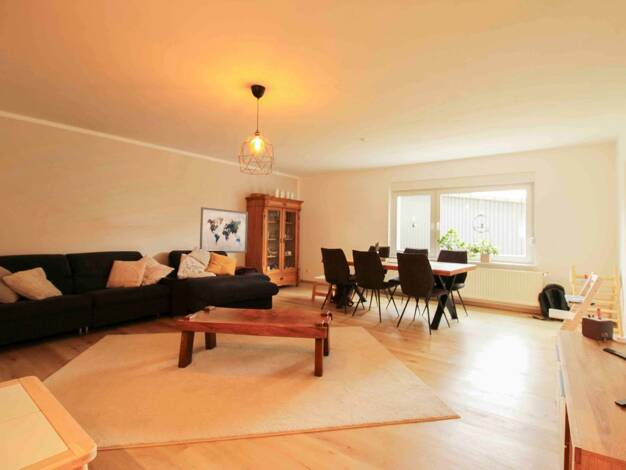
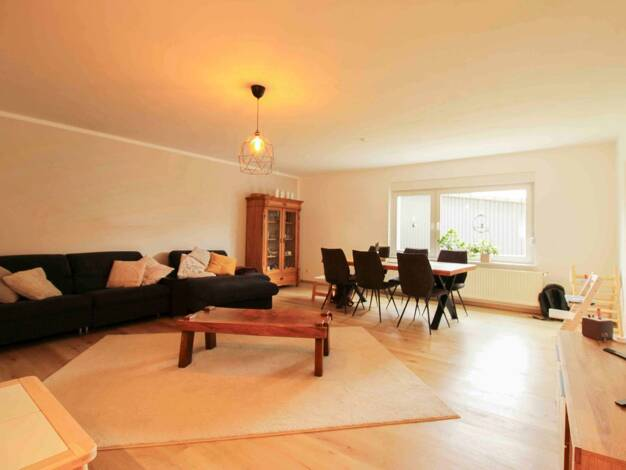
- wall art [199,206,249,254]
